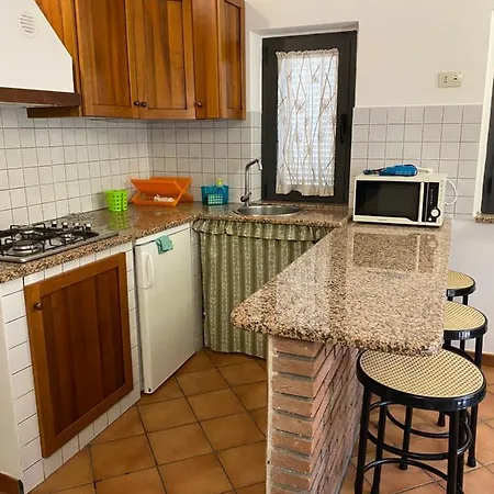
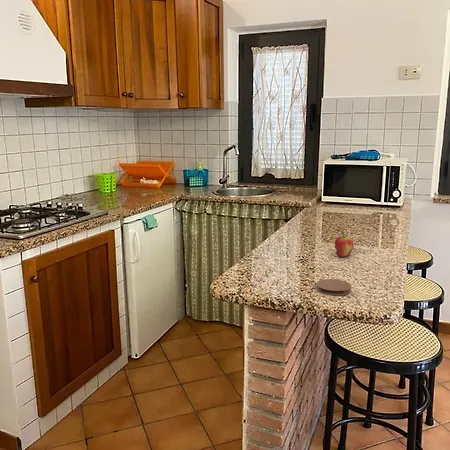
+ coaster [315,278,352,296]
+ fruit [334,230,355,258]
